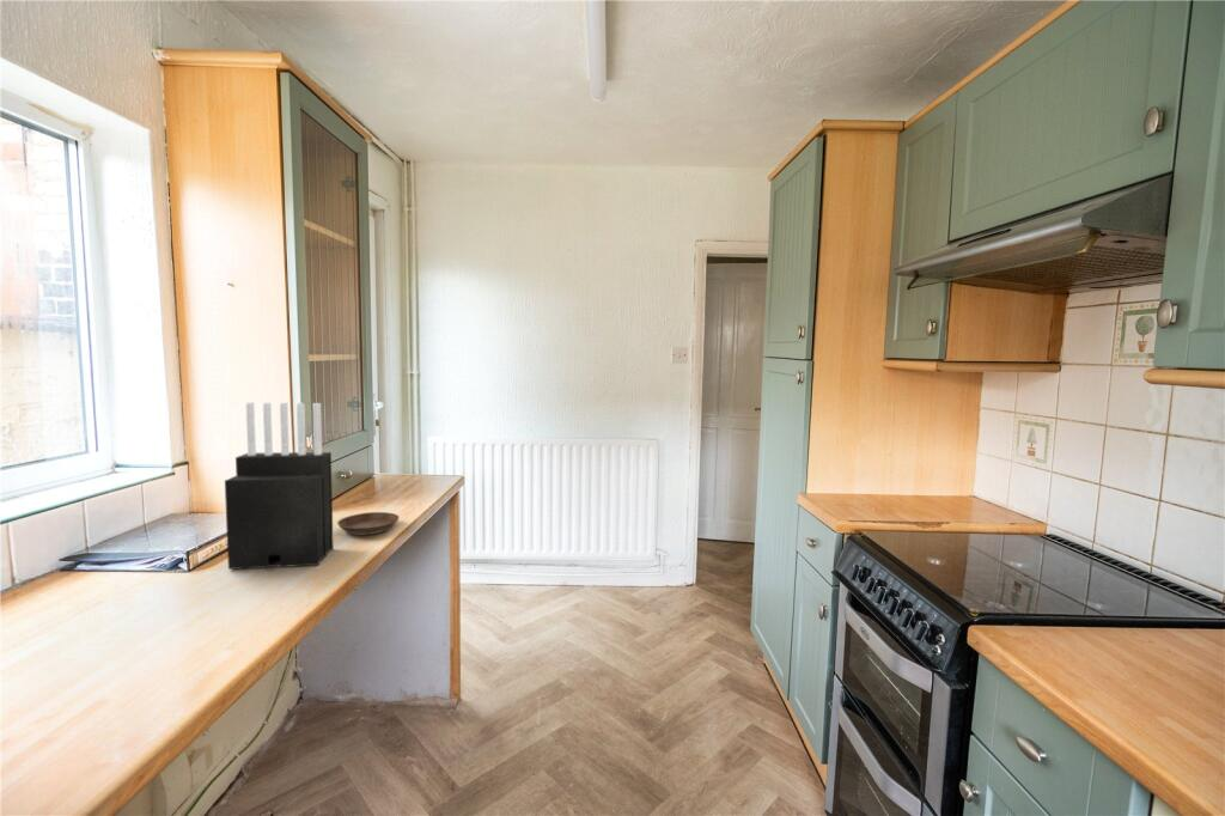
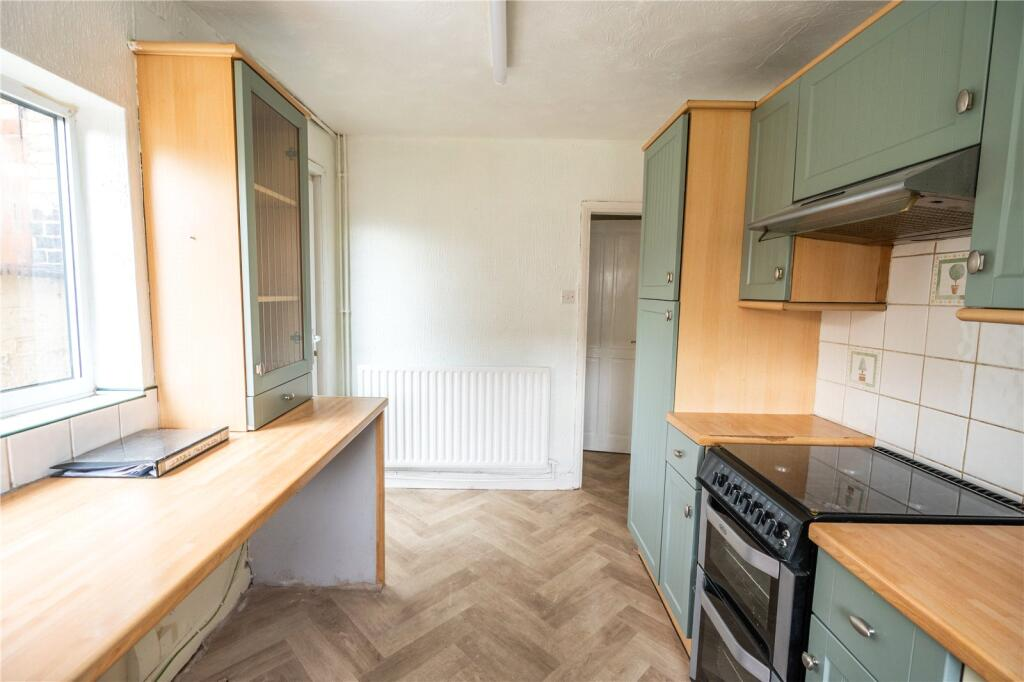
- knife block [224,402,335,573]
- saucer [336,511,401,536]
